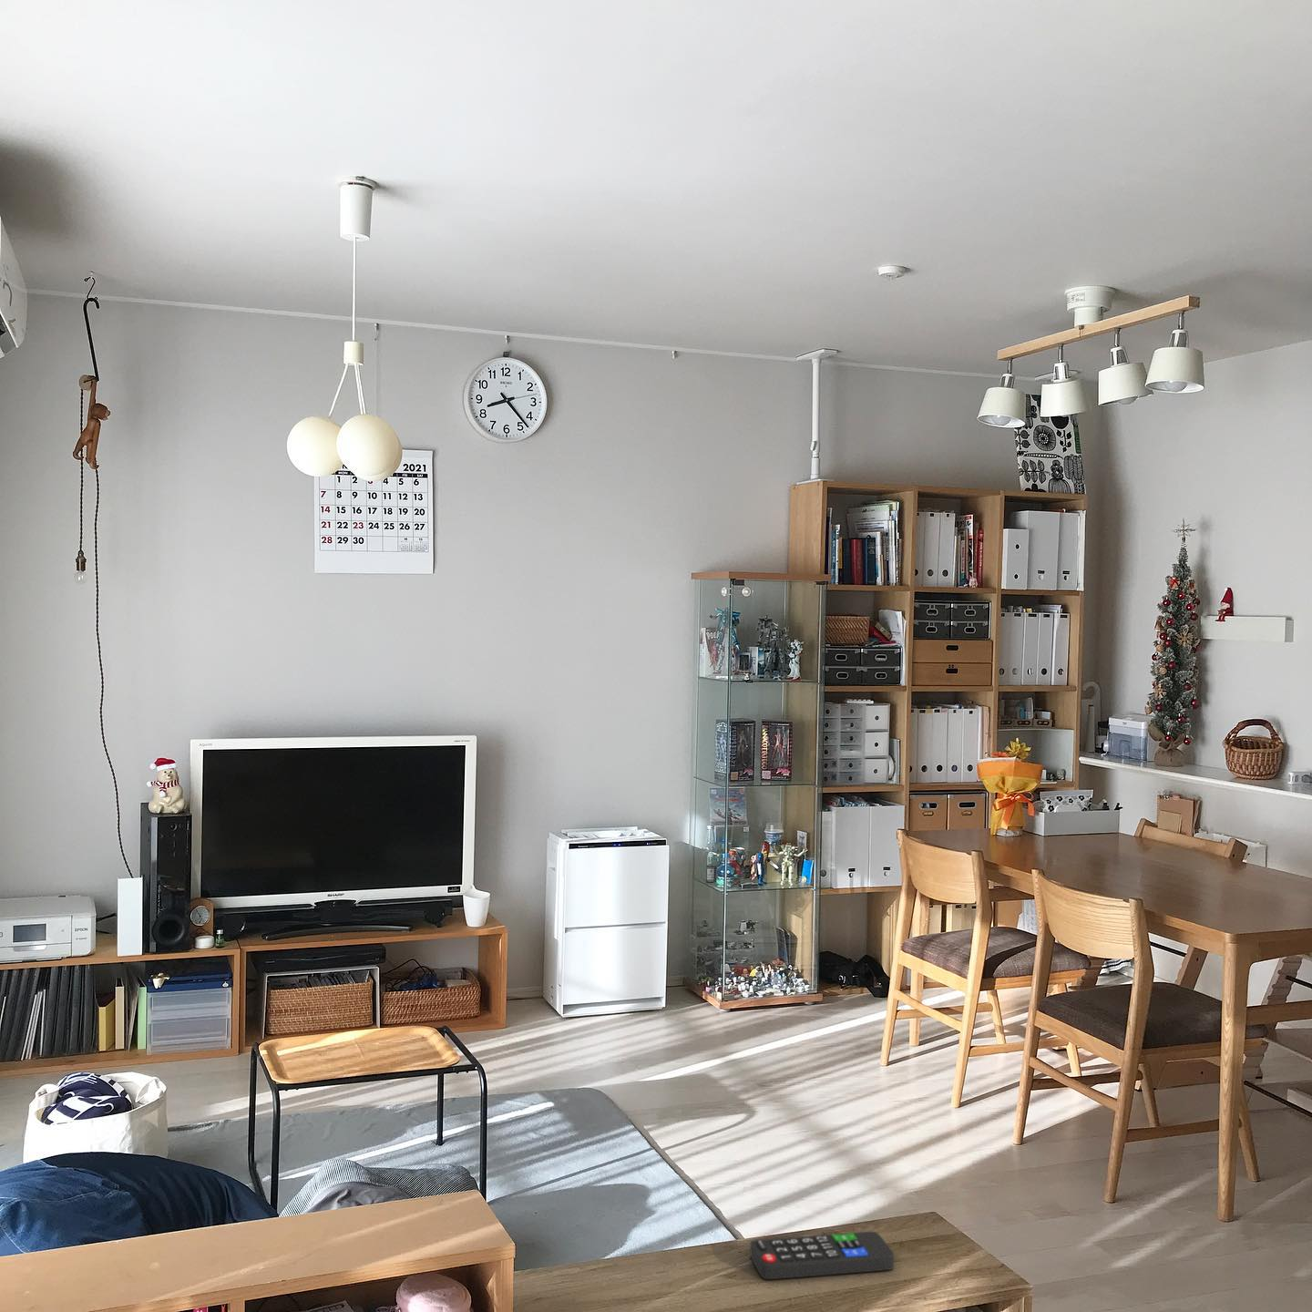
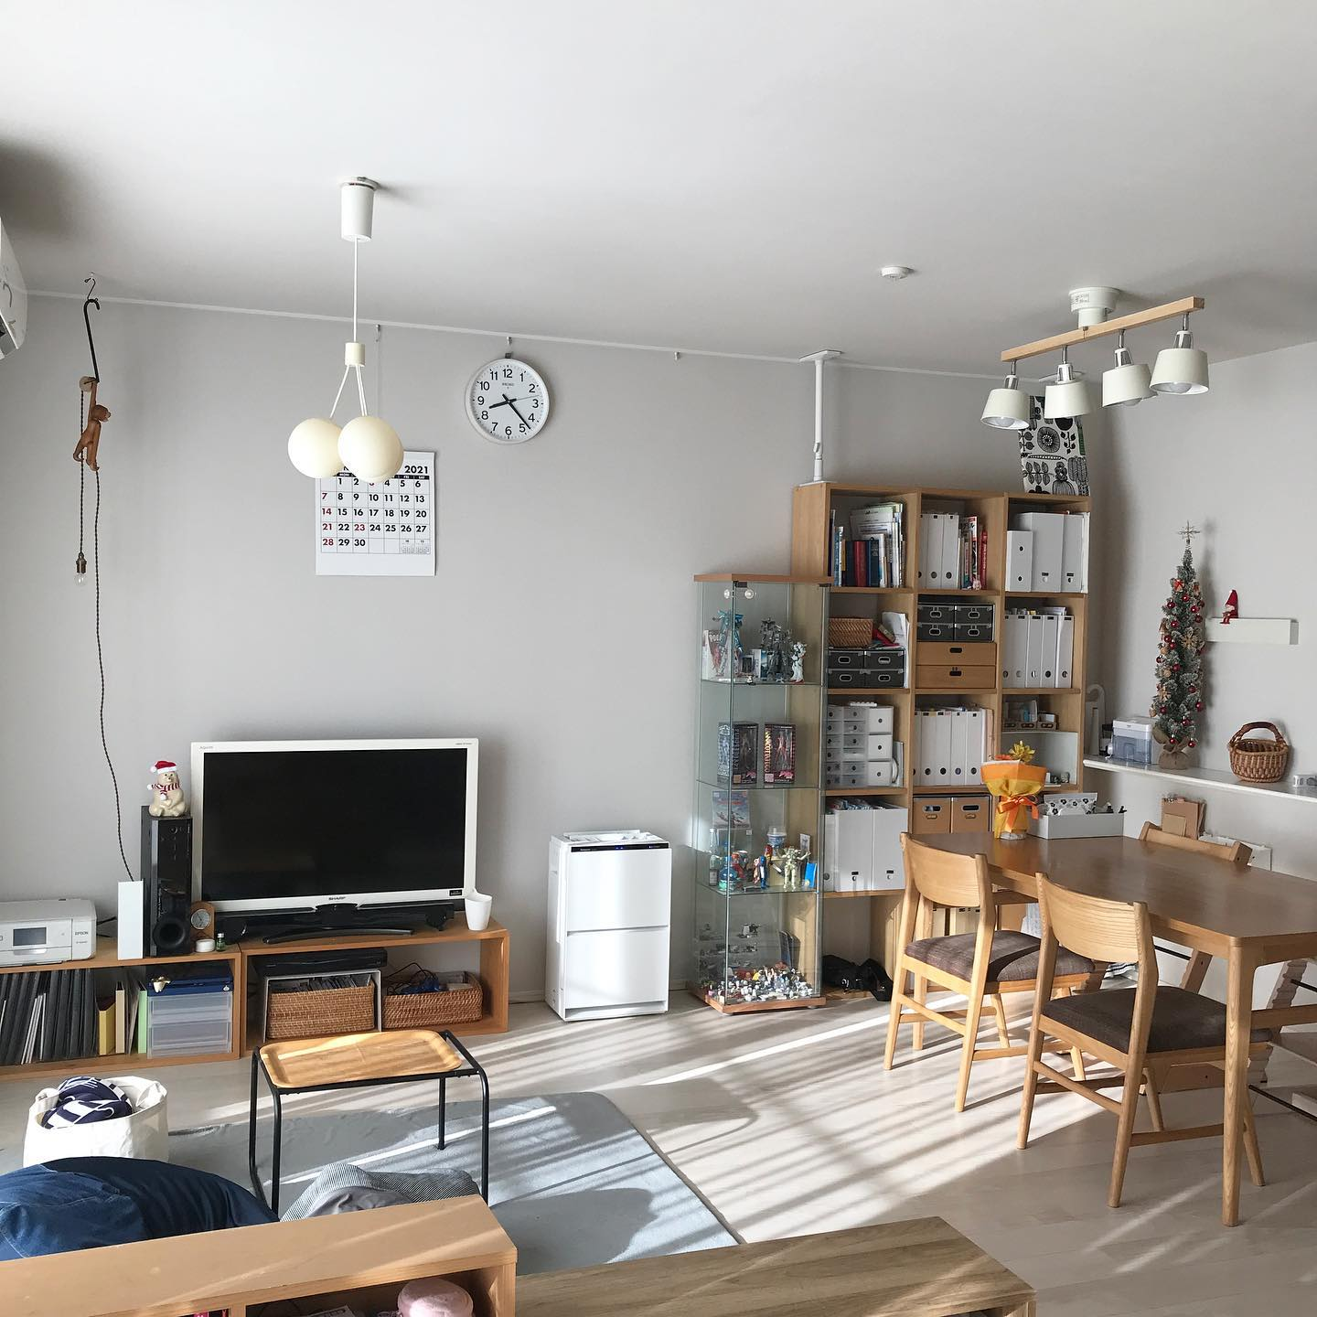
- remote control [750,1232,895,1280]
